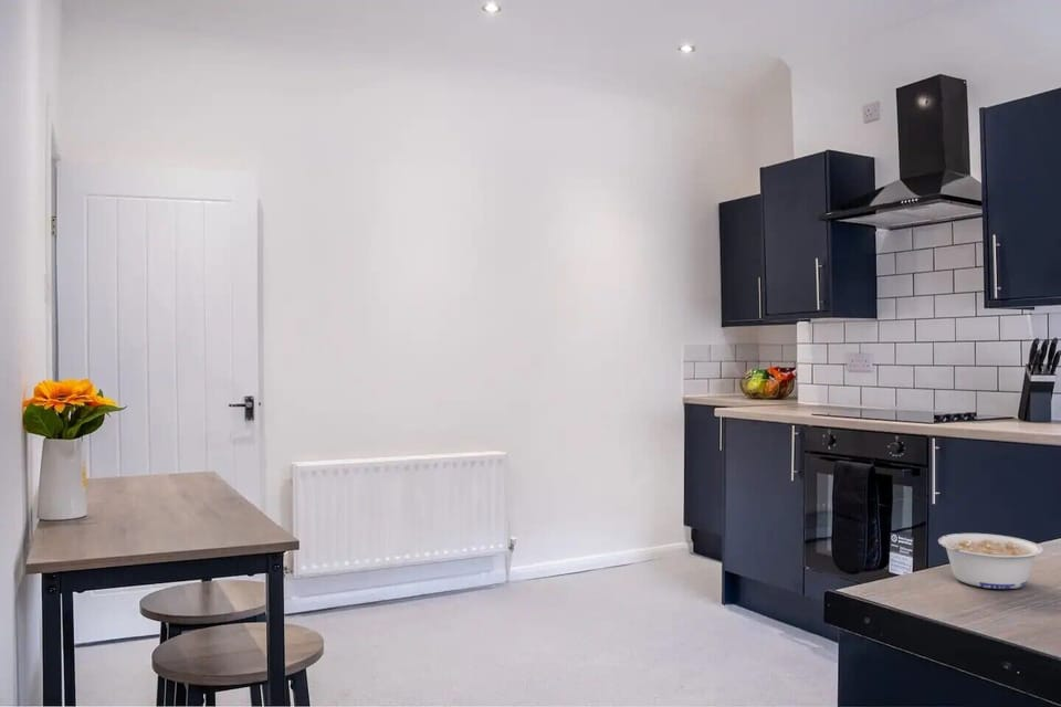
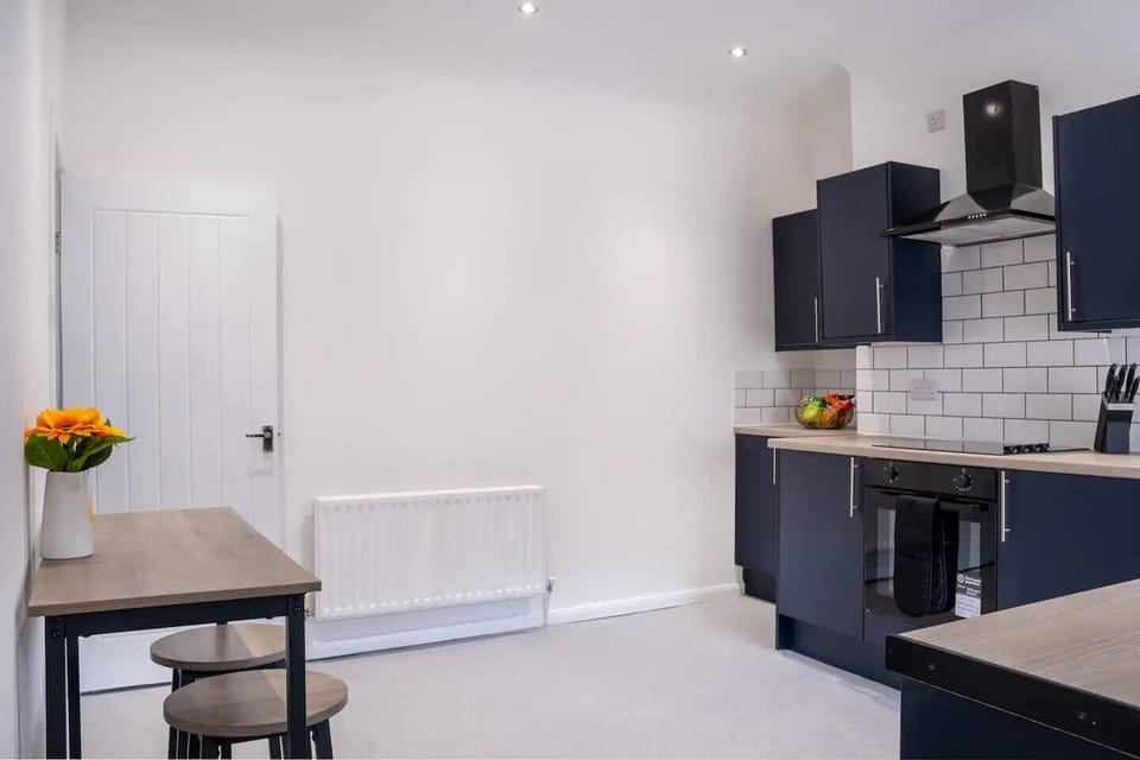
- legume [937,532,1044,590]
